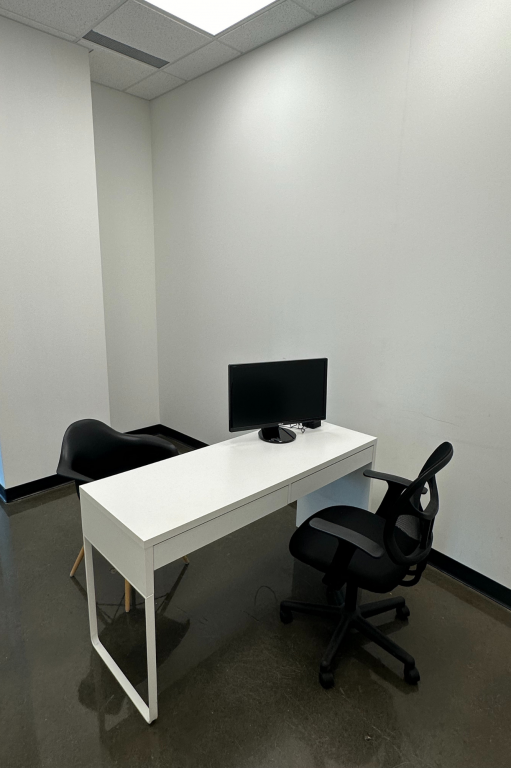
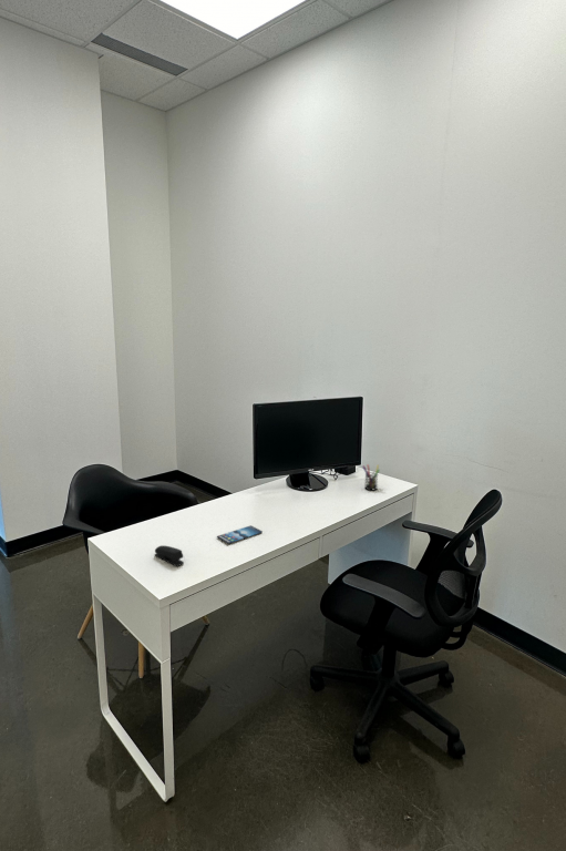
+ stapler [154,544,185,567]
+ pen holder [361,463,381,491]
+ smartphone [216,524,264,545]
